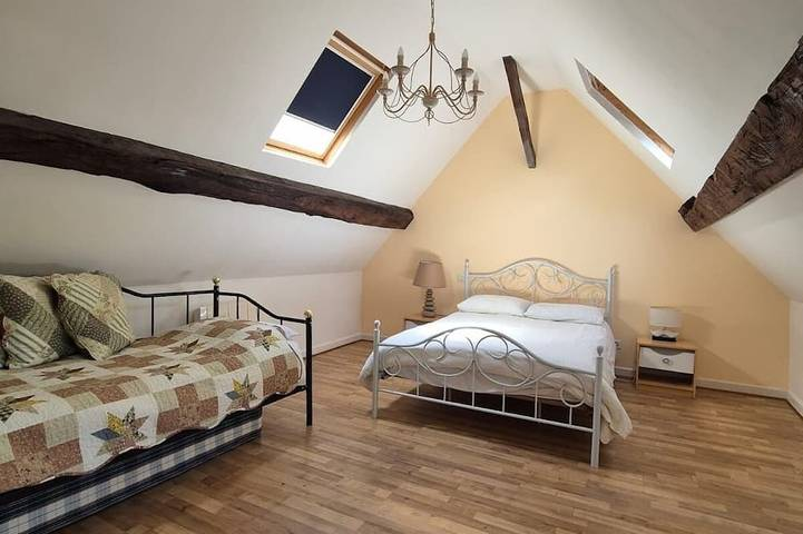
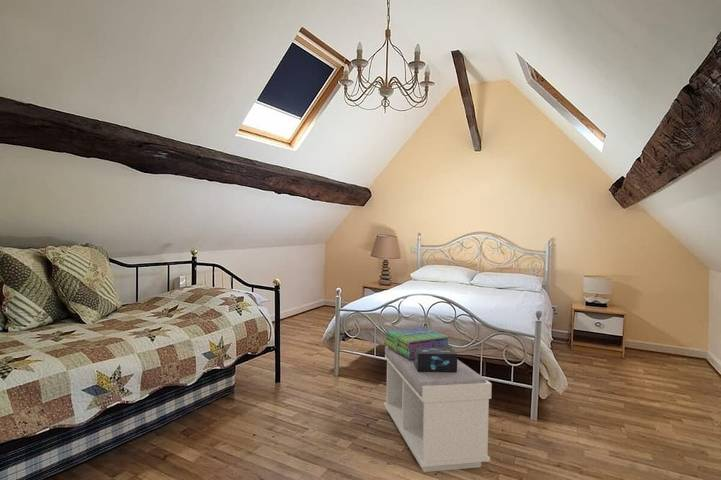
+ bench [383,345,493,473]
+ stack of books [383,325,453,359]
+ decorative box [414,347,458,372]
